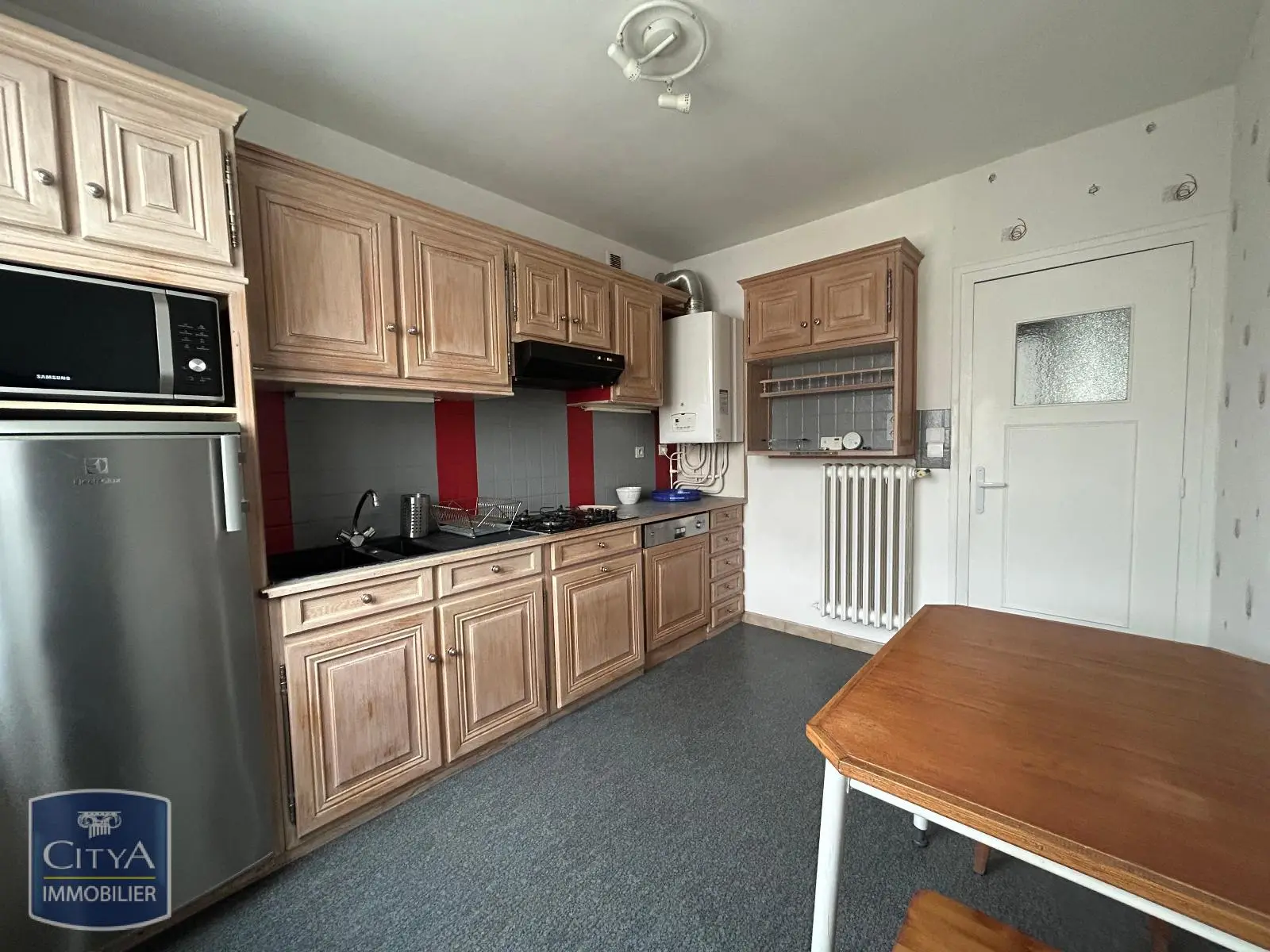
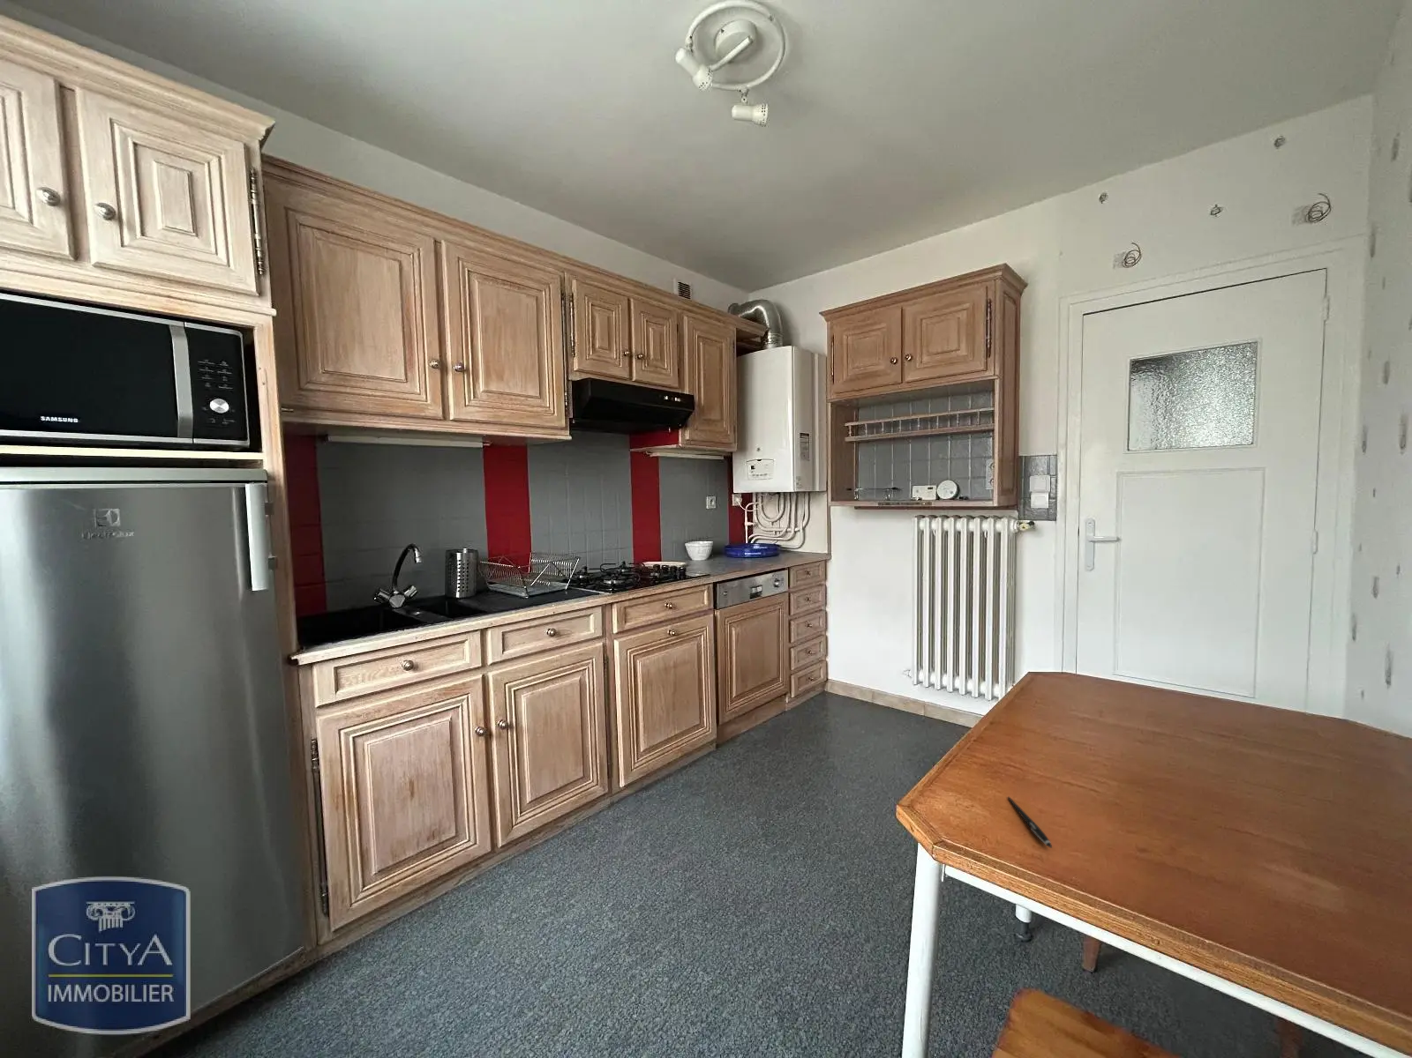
+ pen [1007,796,1053,849]
